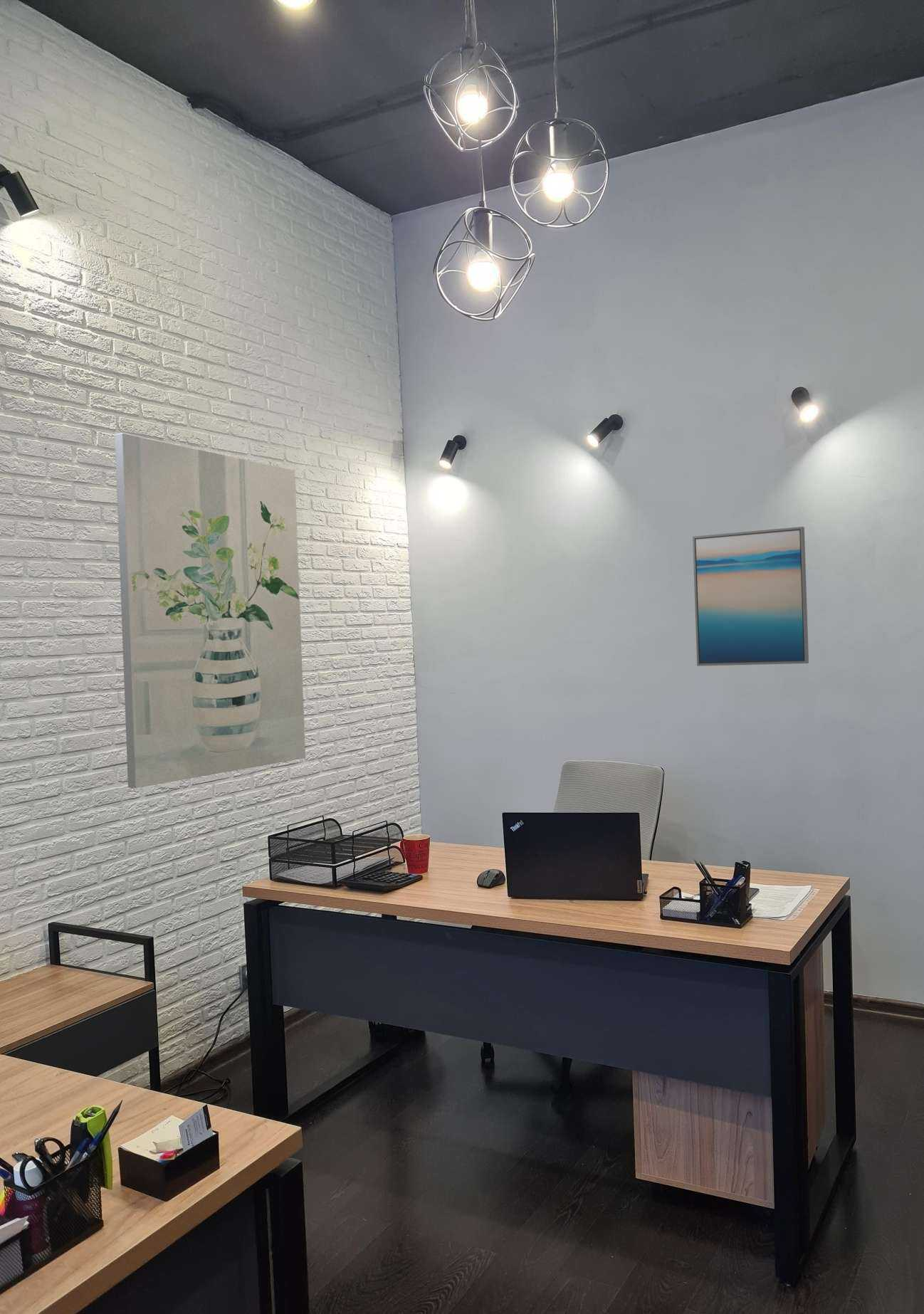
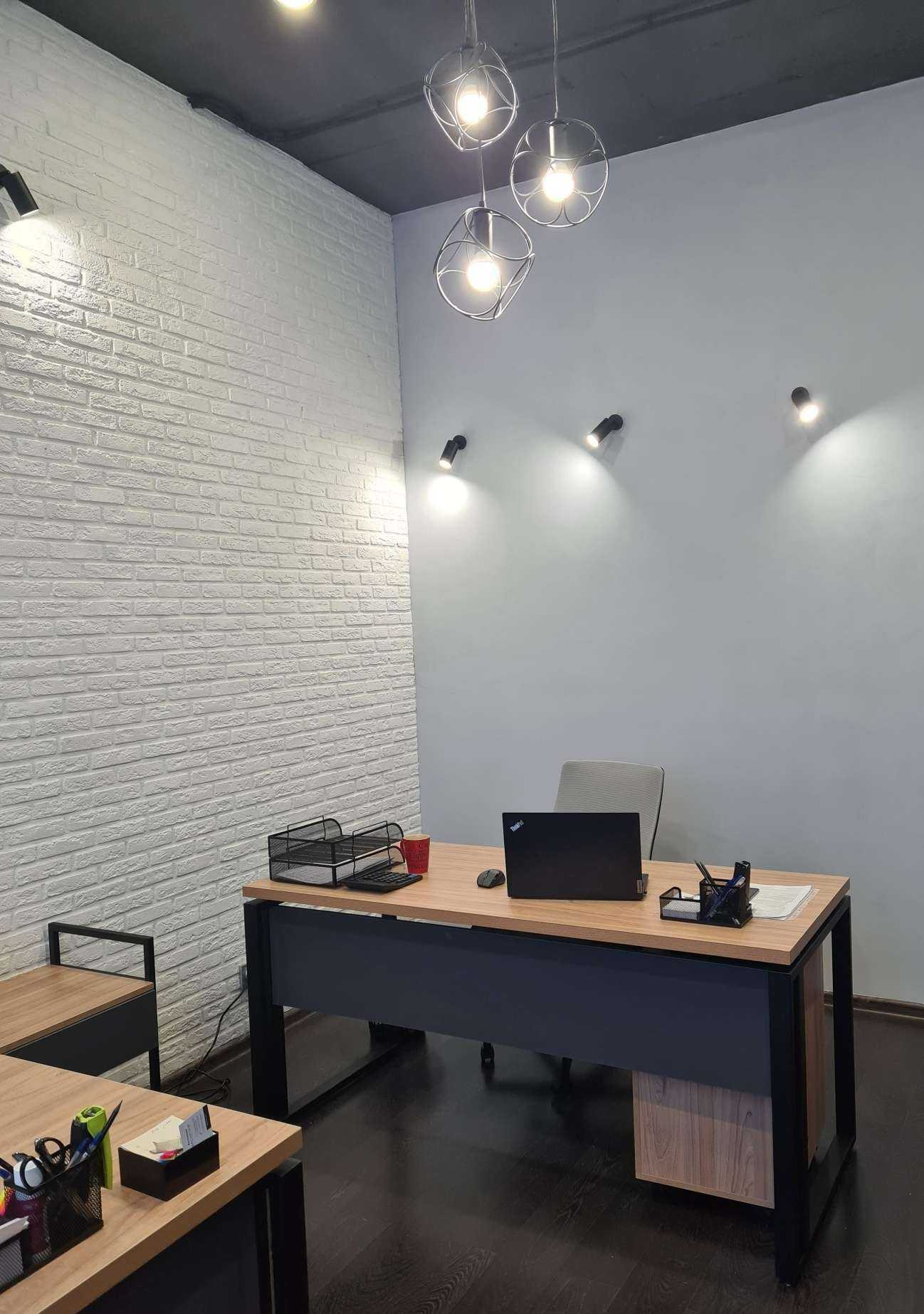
- wall art [692,526,809,667]
- wall art [114,432,306,789]
